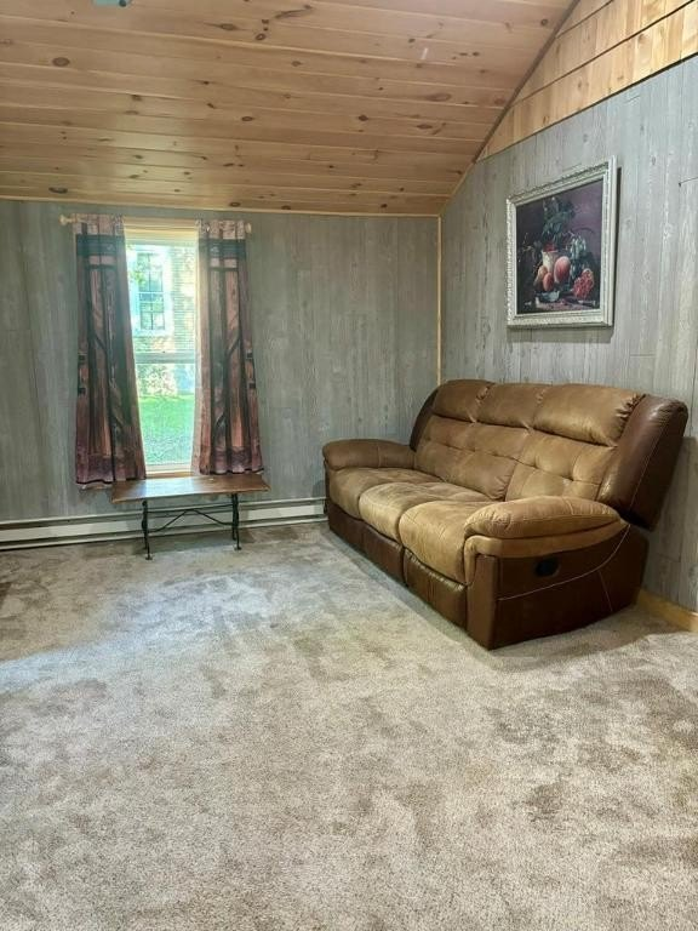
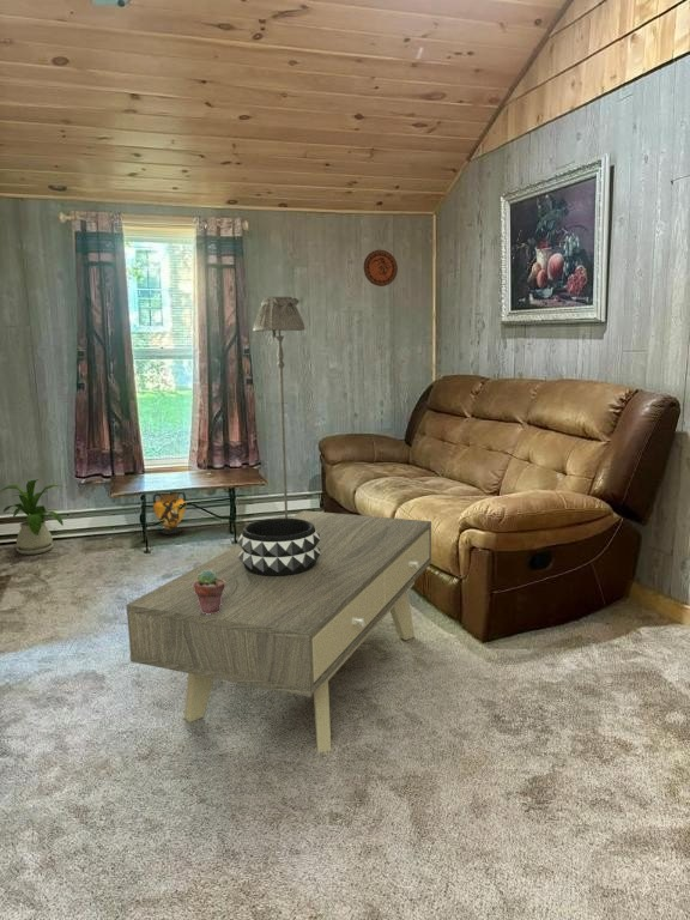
+ coffee table [125,509,432,752]
+ floor lamp [252,296,307,519]
+ decorative bowl [236,518,320,576]
+ potted succulent [193,570,225,615]
+ decorative plate [363,249,399,288]
+ vase [152,491,187,535]
+ house plant [0,478,67,556]
